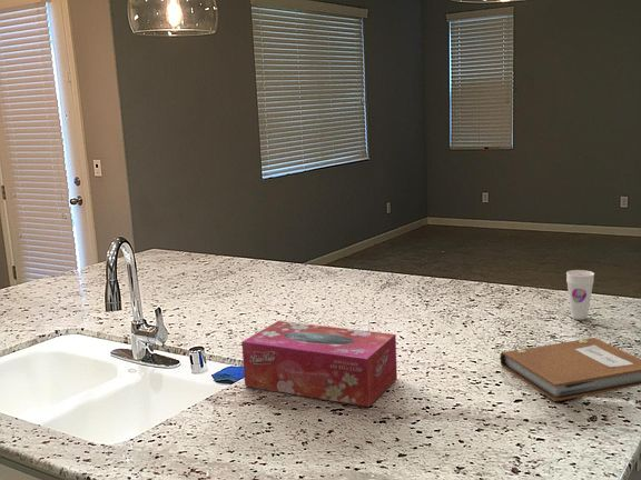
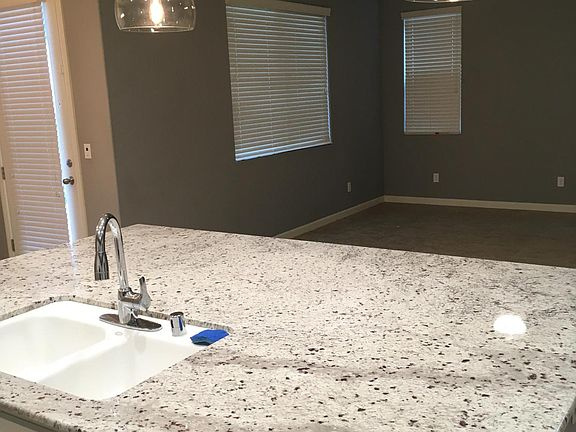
- tissue box [240,320,398,408]
- notebook [499,337,641,402]
- cup [565,269,595,321]
